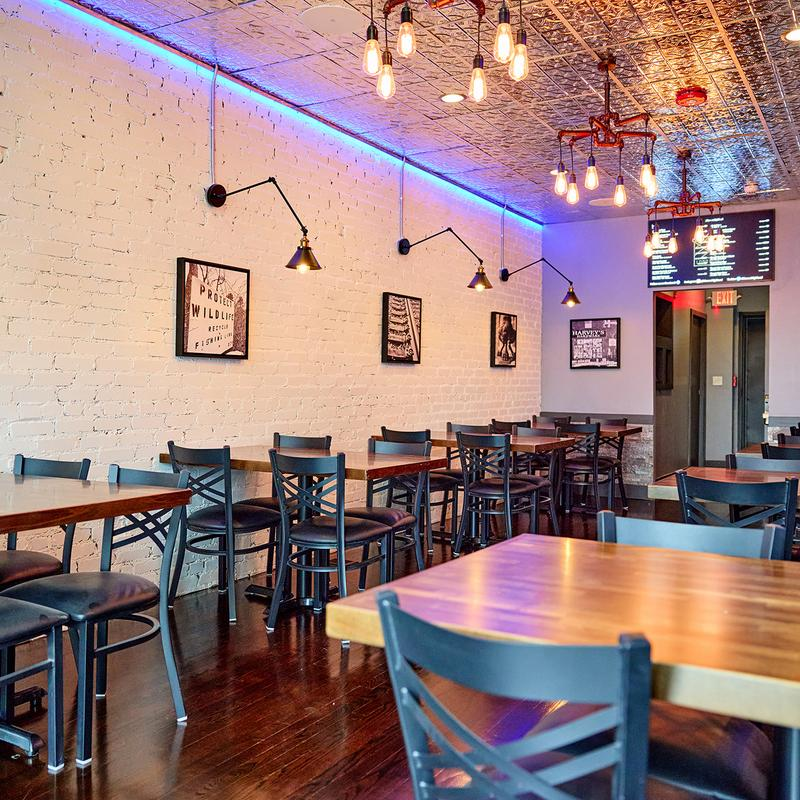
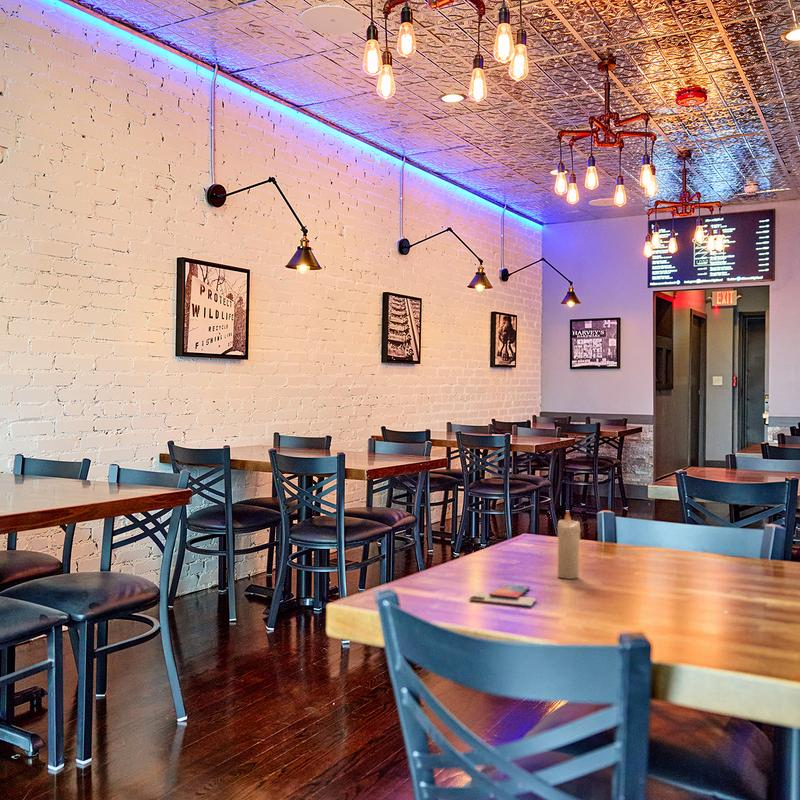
+ candle [557,509,582,580]
+ smartphone [468,583,538,607]
